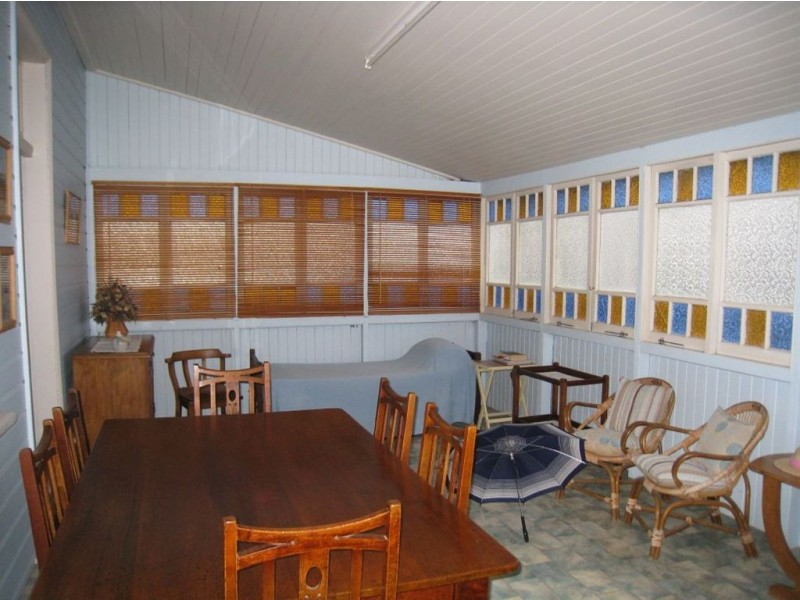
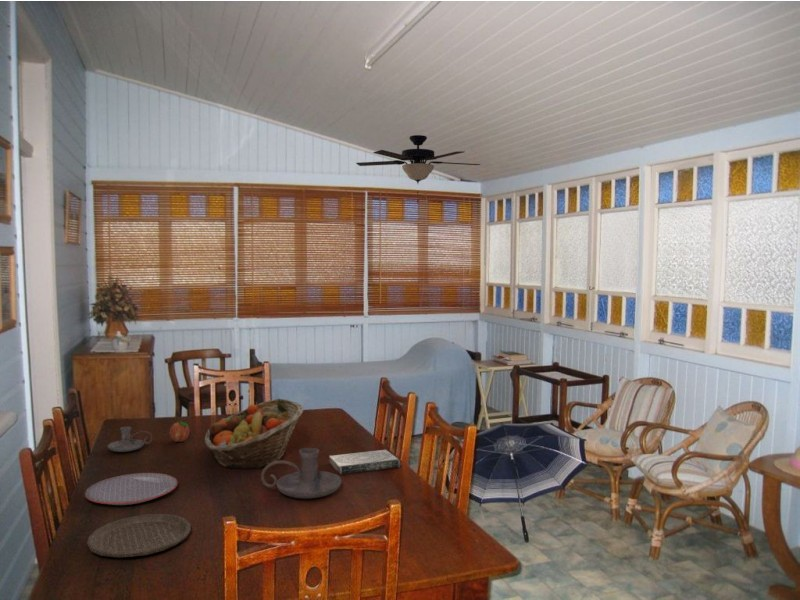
+ ceiling fan [355,134,482,203]
+ plate [86,513,192,558]
+ plate [84,472,179,506]
+ candle holder [107,426,153,453]
+ fruit [169,418,190,443]
+ candle holder [260,447,342,499]
+ book [328,449,402,475]
+ fruit basket [204,398,304,470]
